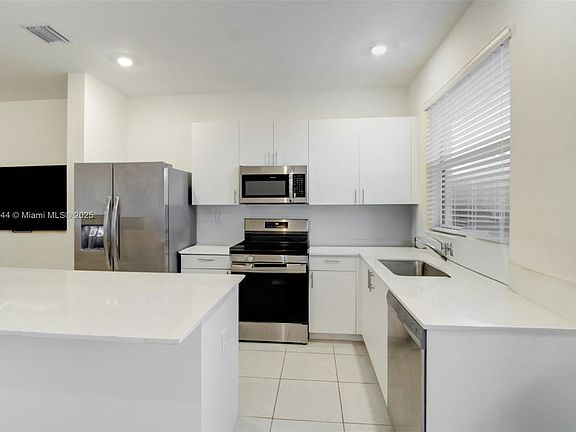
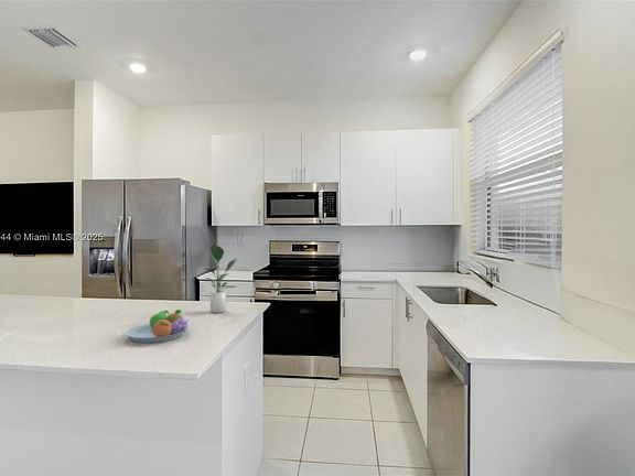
+ fruit bowl [125,309,190,344]
+ potted plant [203,244,237,314]
